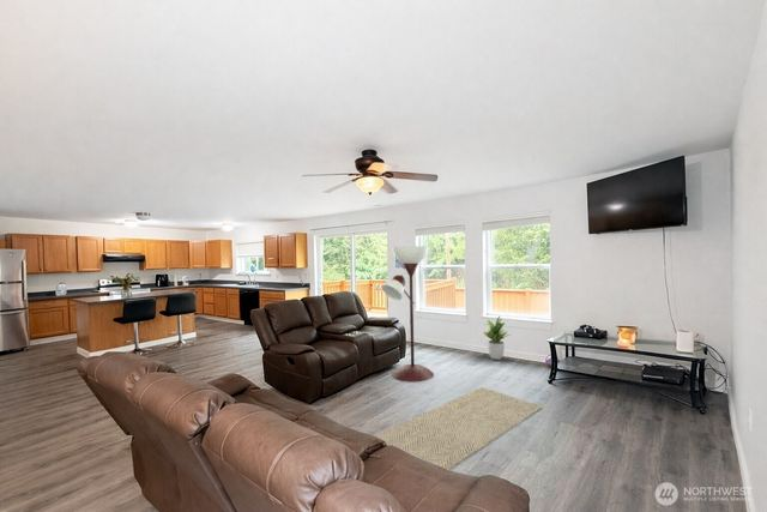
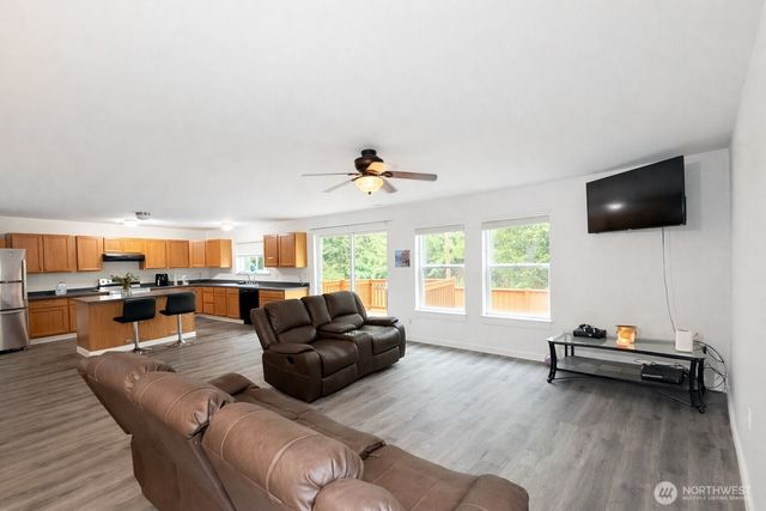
- potted plant [483,315,512,361]
- rug [375,386,543,470]
- floor lamp [381,245,435,383]
